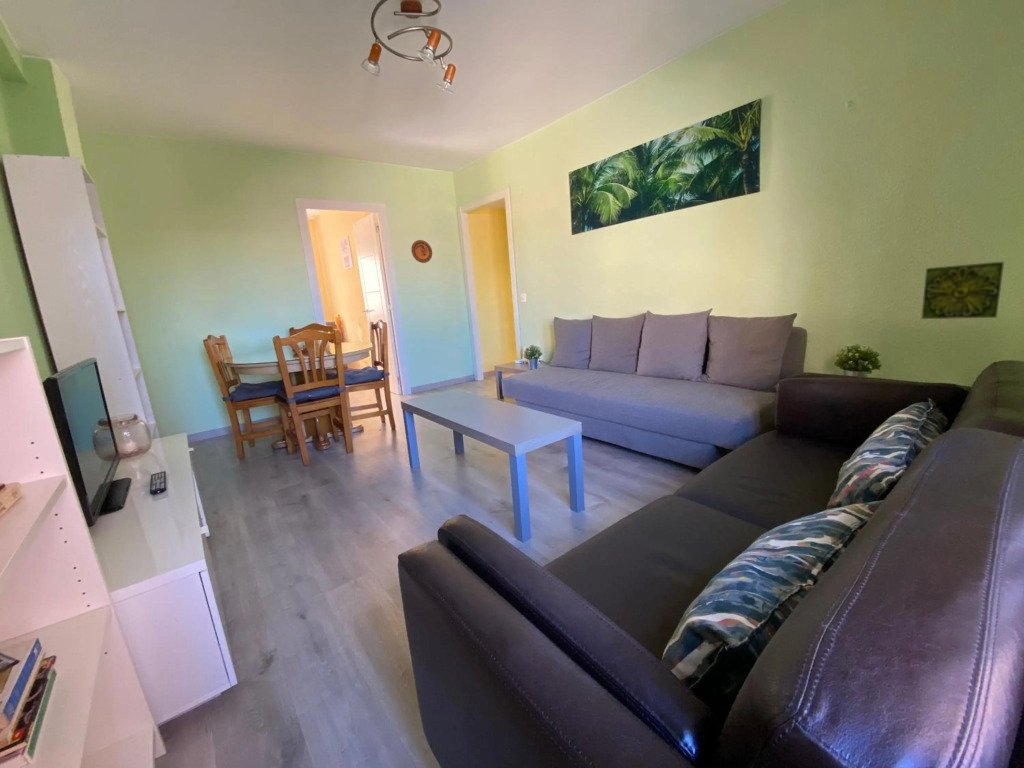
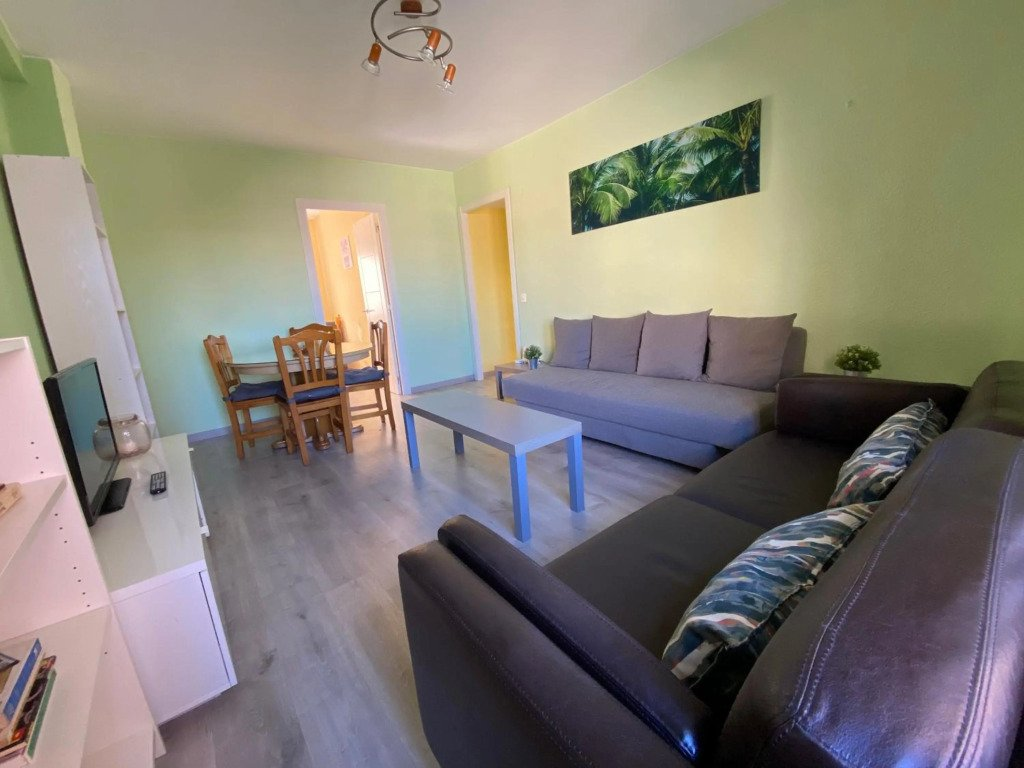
- decorative plate [410,239,433,264]
- decorative tile [920,261,1005,320]
